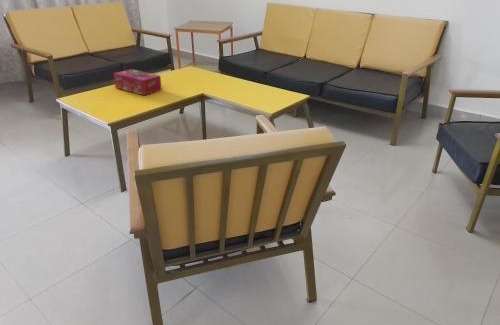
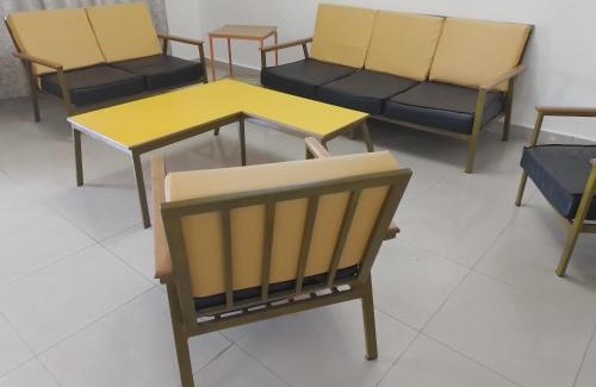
- tissue box [113,68,163,96]
